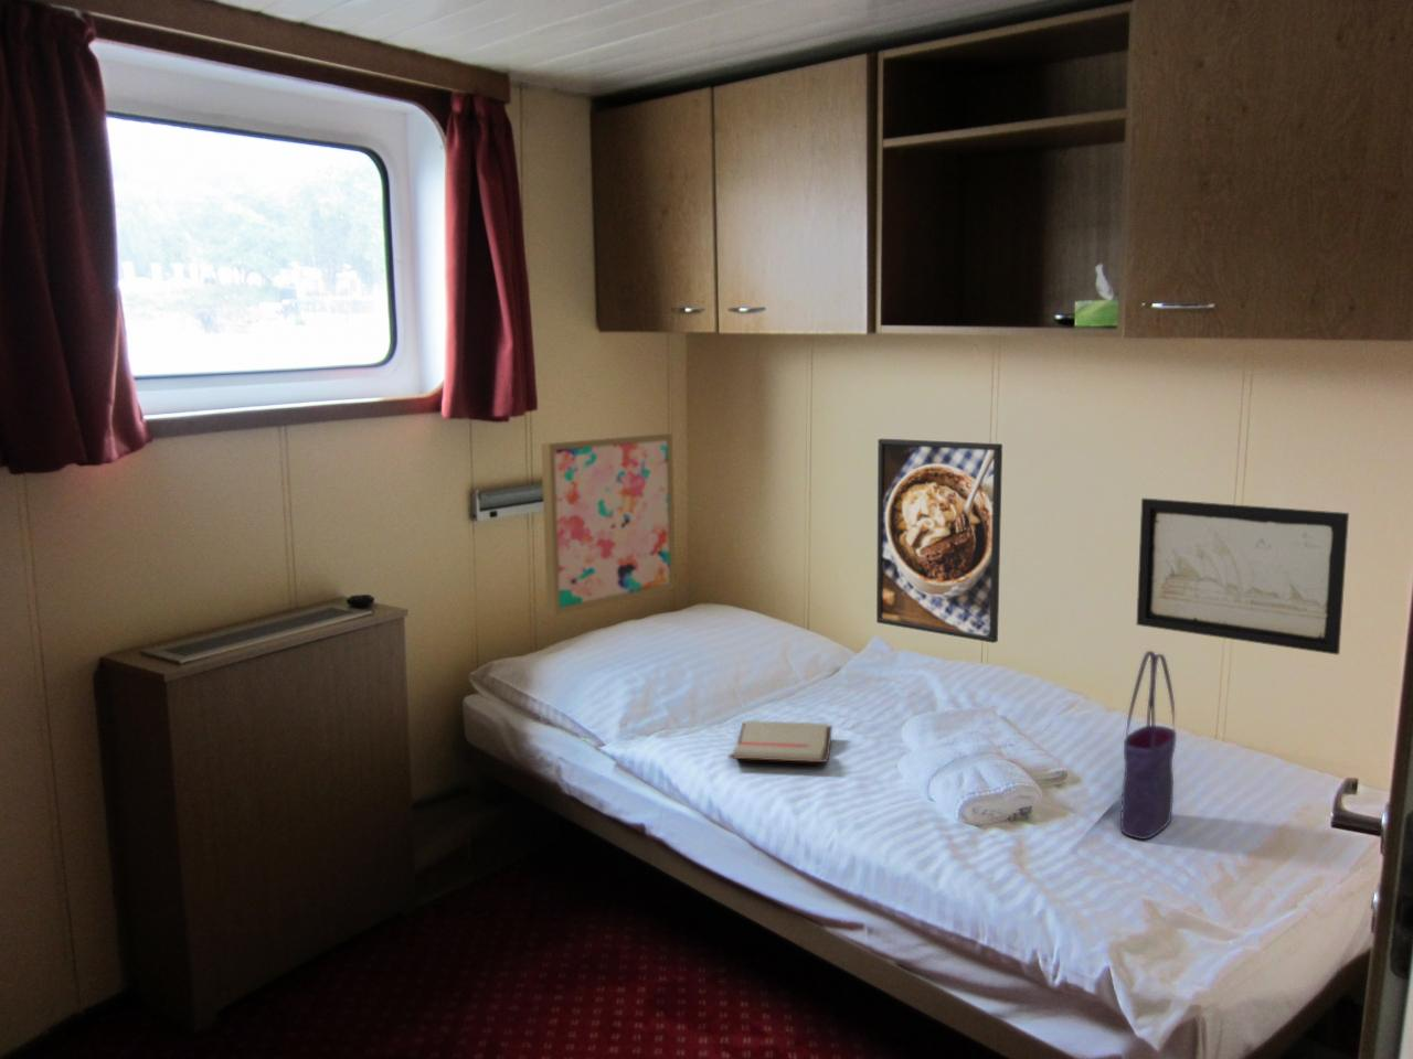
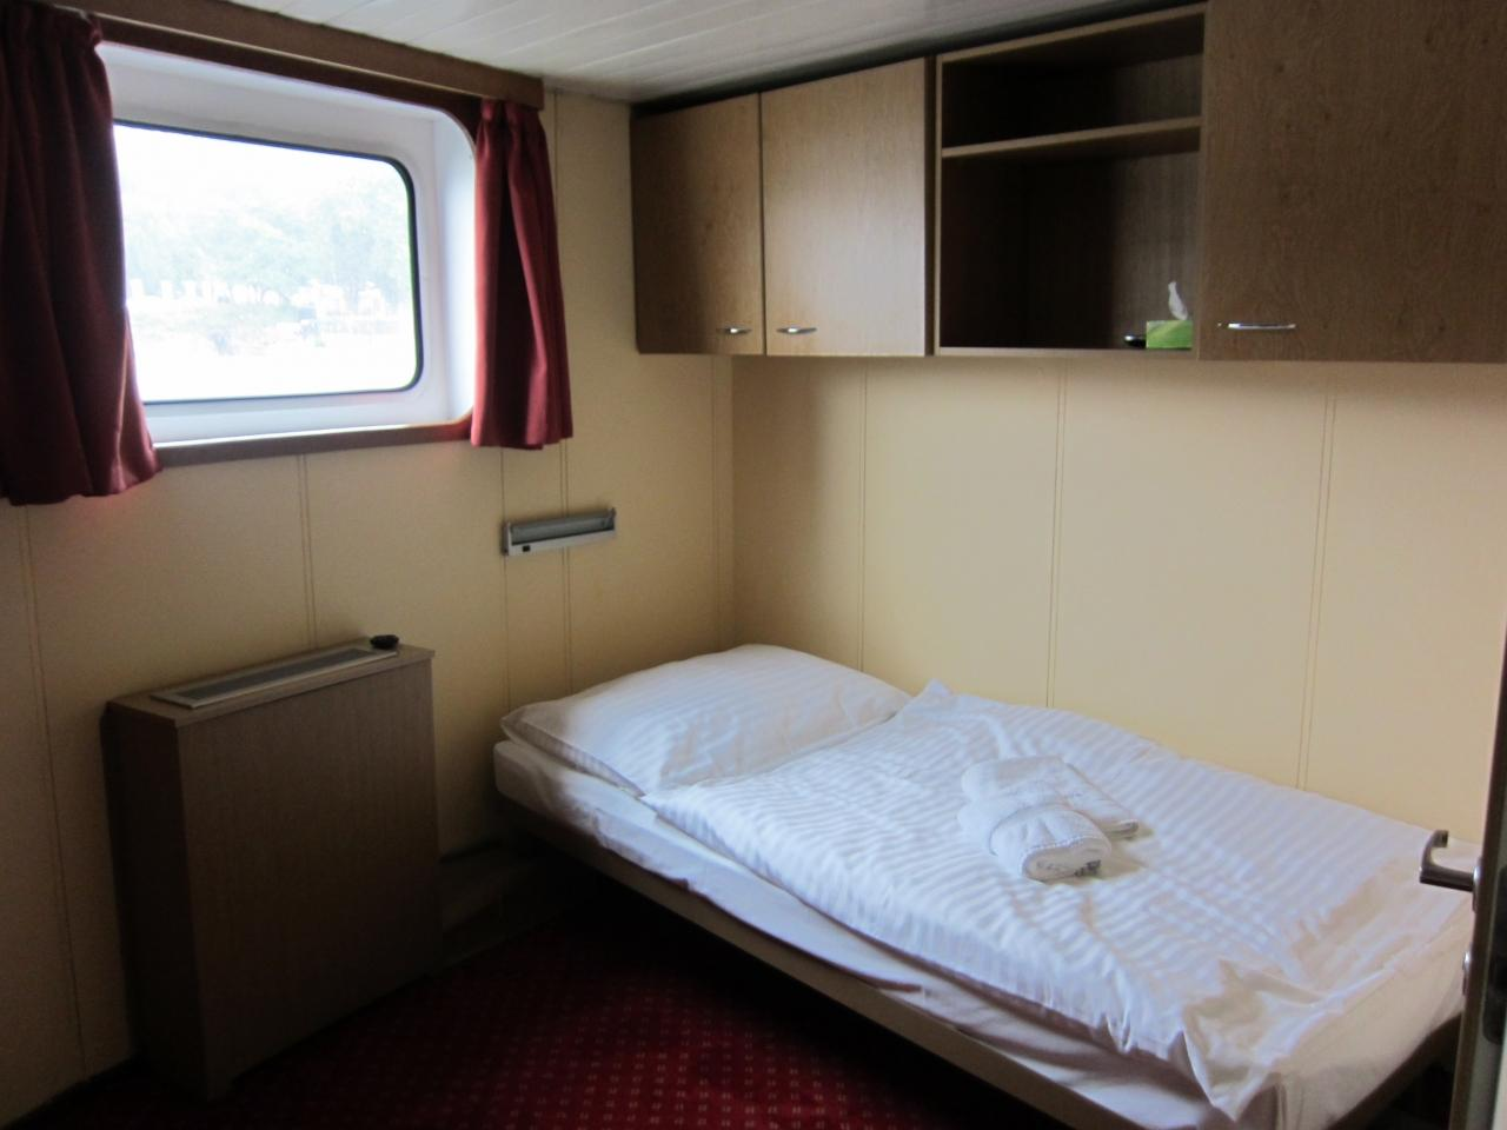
- paperback book [728,720,833,763]
- wall art [1135,497,1350,656]
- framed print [876,438,1004,644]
- tote bag [1119,650,1178,841]
- wall art [540,433,676,616]
